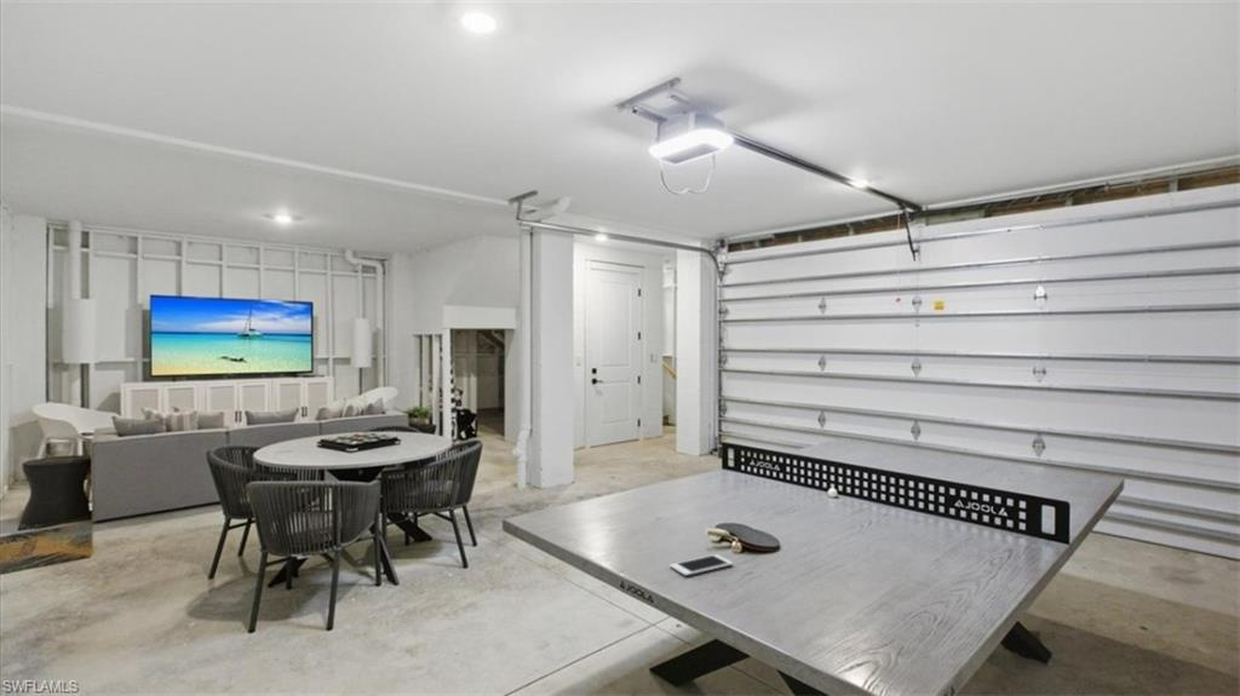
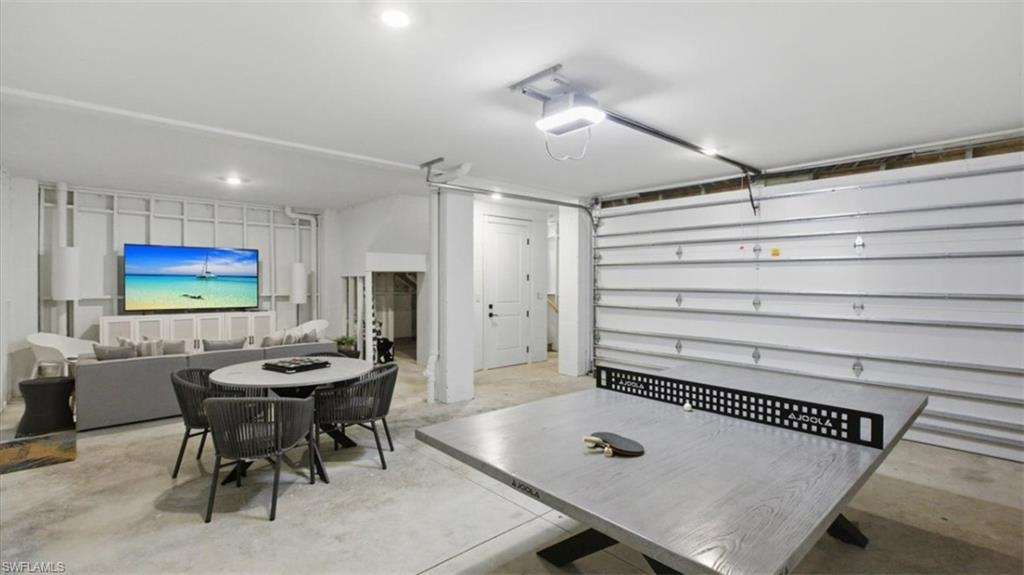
- cell phone [668,553,734,577]
